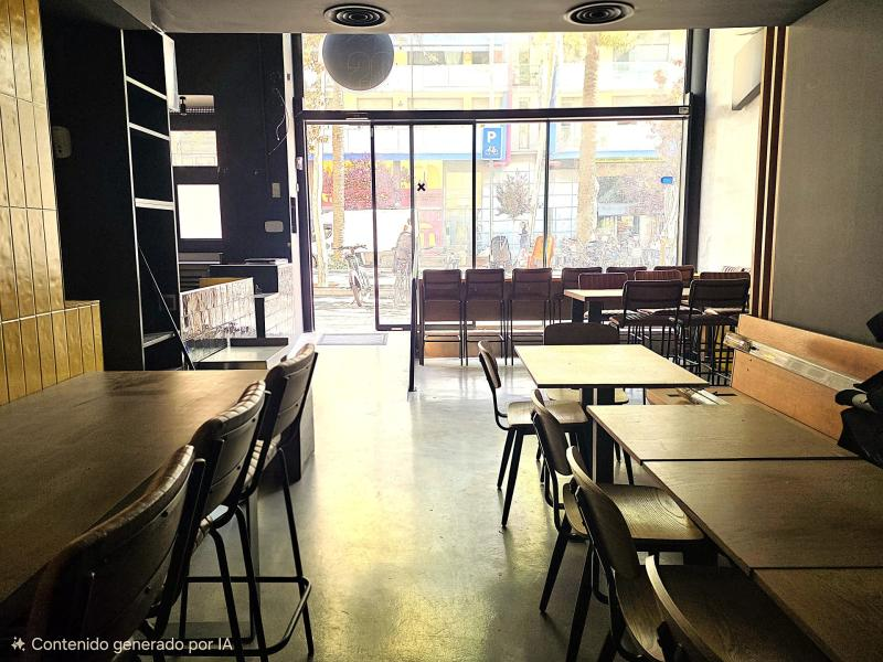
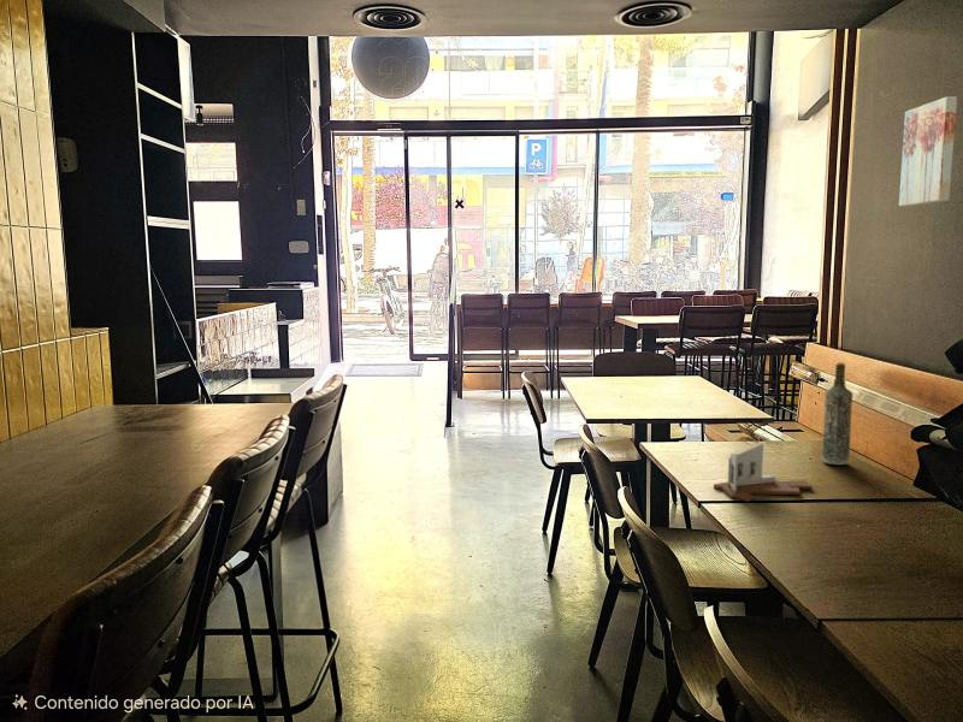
+ bottle [821,361,853,466]
+ wall art [898,95,958,207]
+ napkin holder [713,442,814,503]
